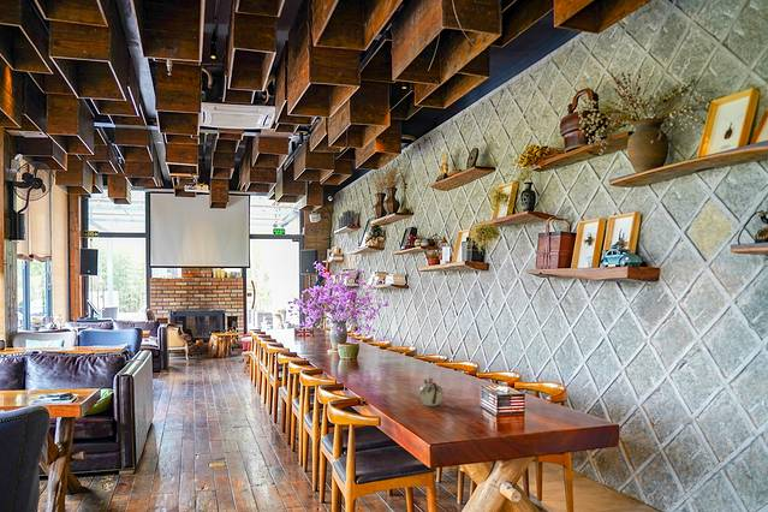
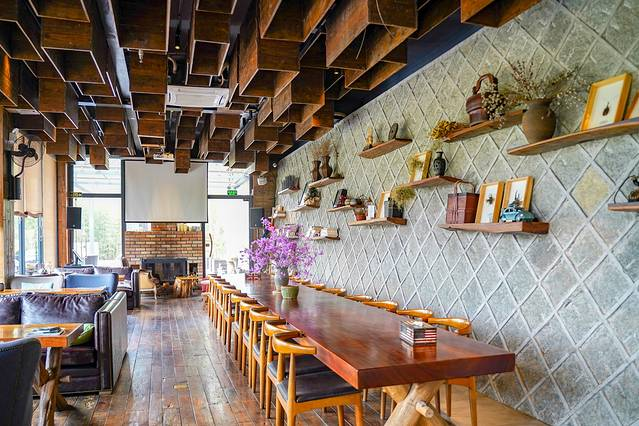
- teapot [417,377,445,407]
